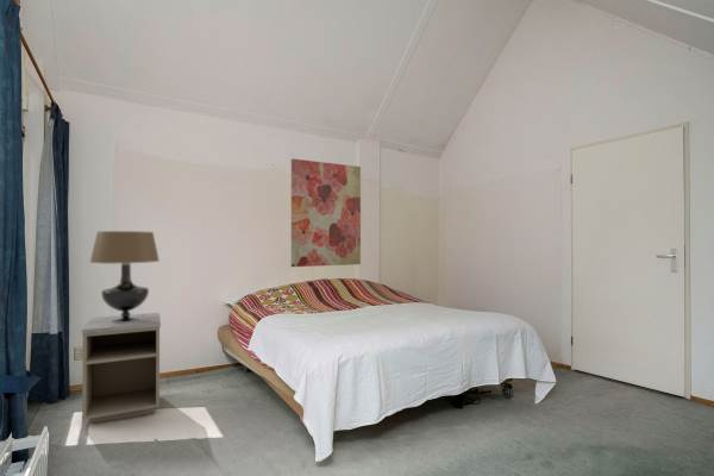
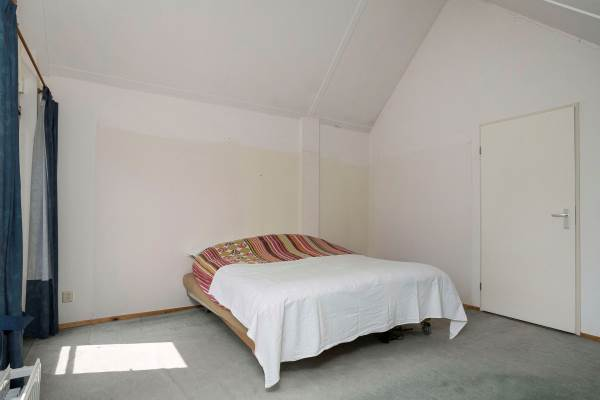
- wall art [290,157,362,268]
- nightstand [81,312,162,425]
- table lamp [88,230,161,322]
